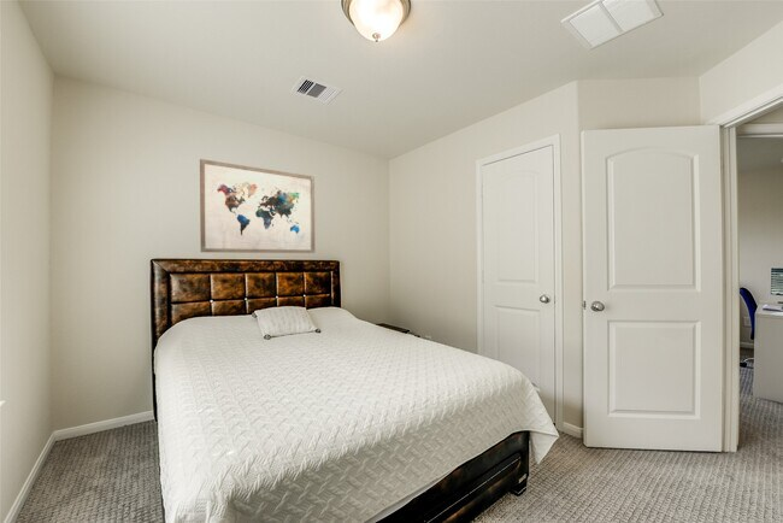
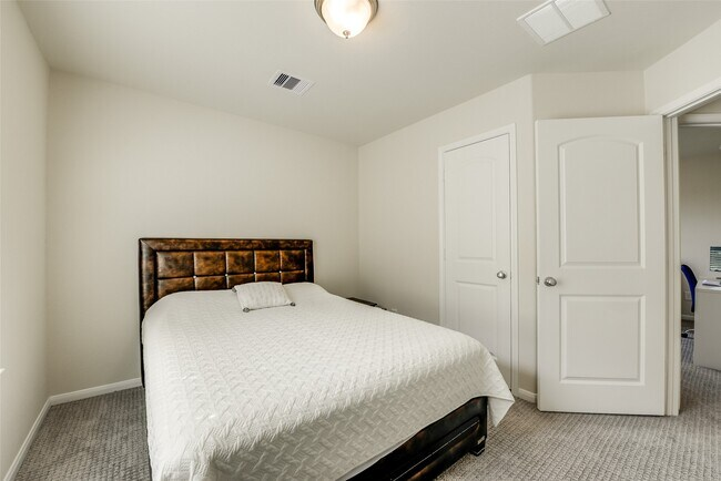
- wall art [199,158,317,254]
